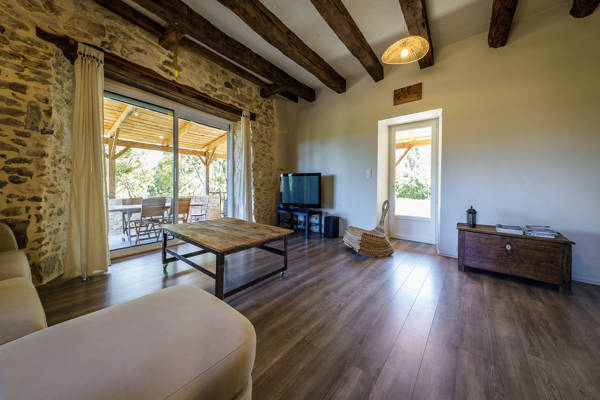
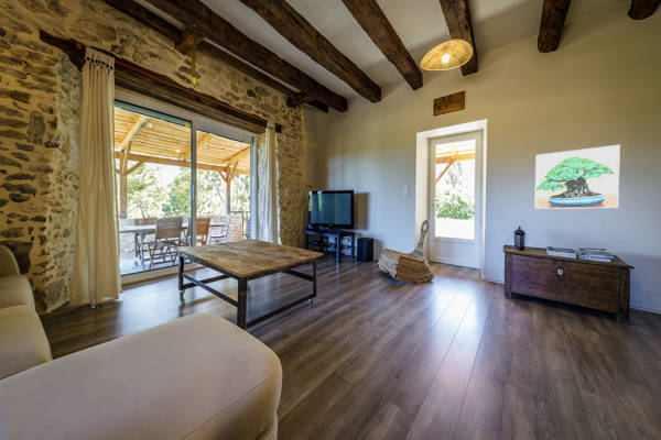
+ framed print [533,144,621,210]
